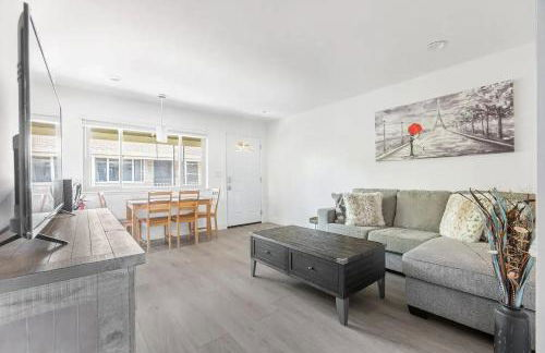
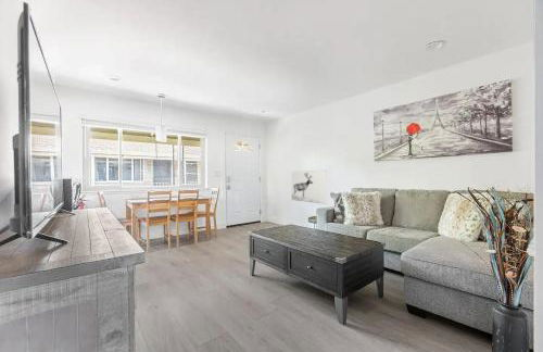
+ wall art [290,169,328,205]
